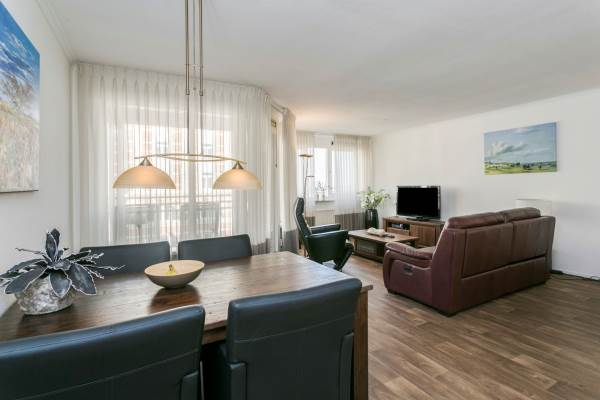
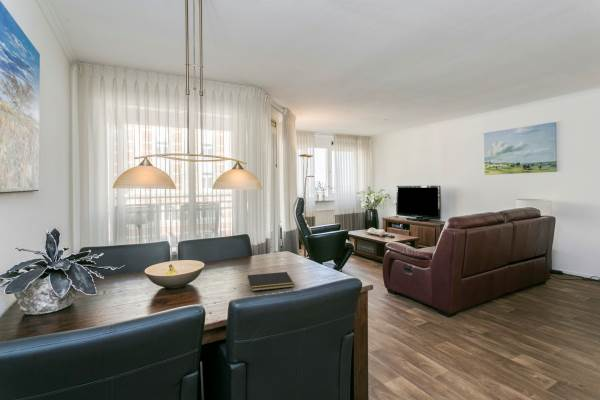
+ notepad [246,271,295,292]
